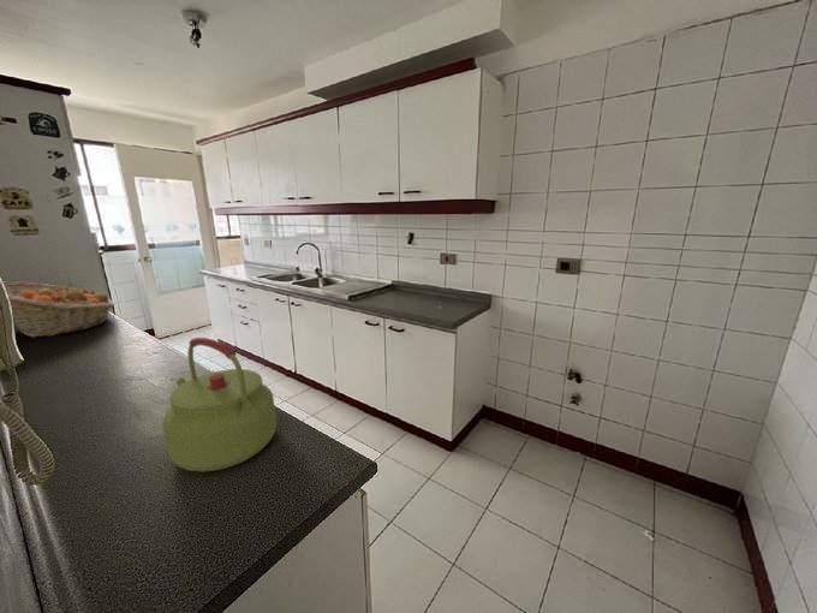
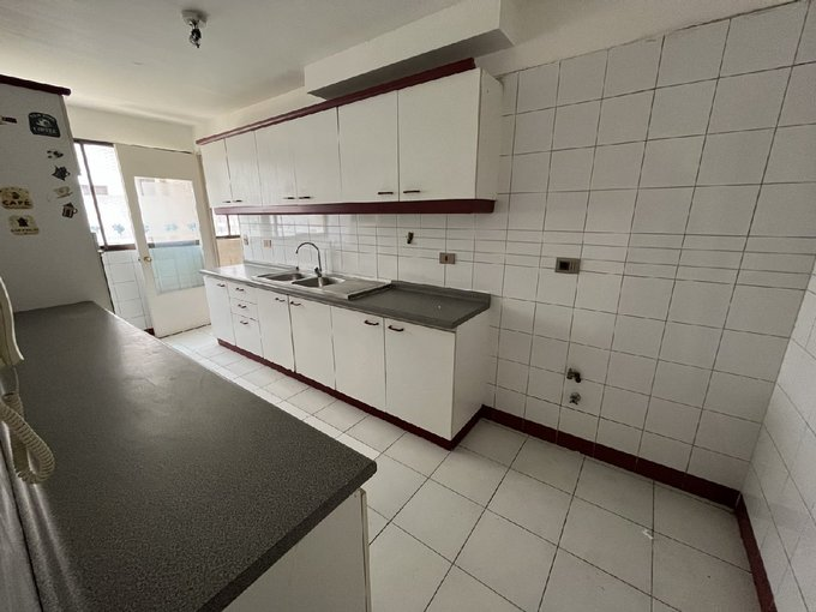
- fruit basket [2,281,115,338]
- kettle [161,337,278,474]
